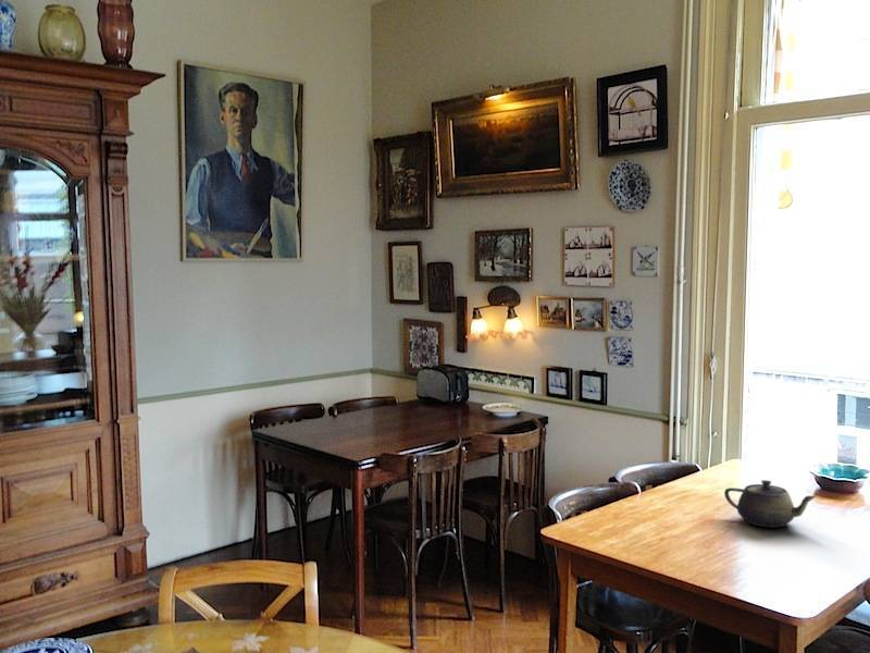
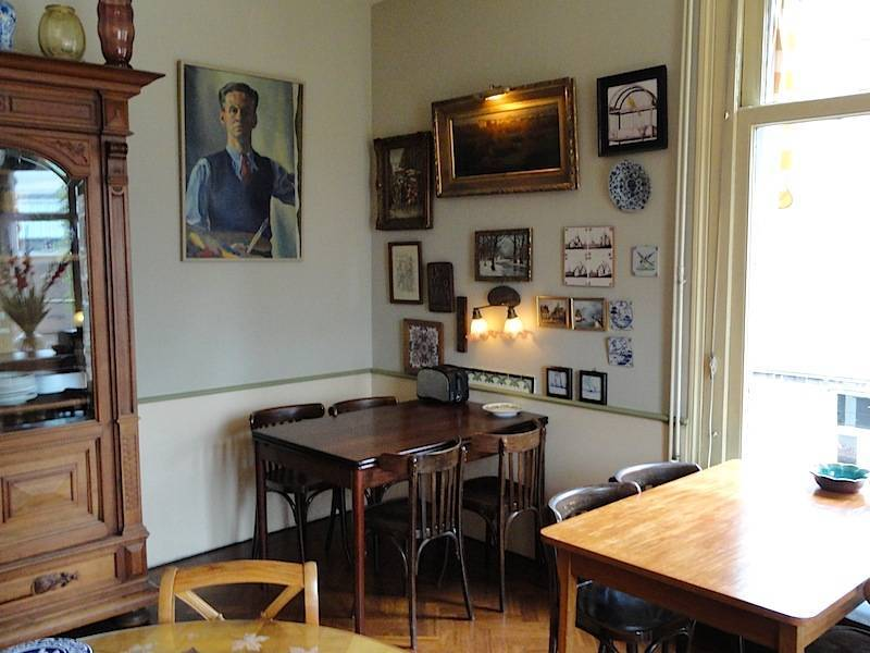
- teapot [723,479,817,529]
